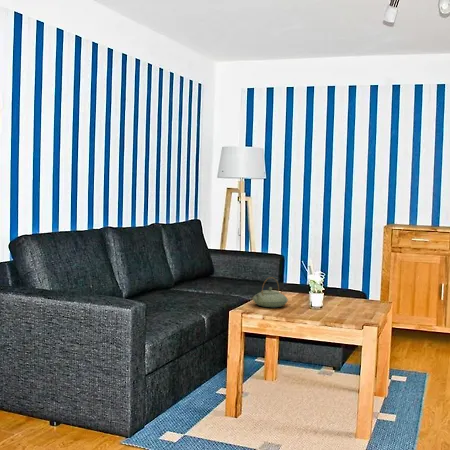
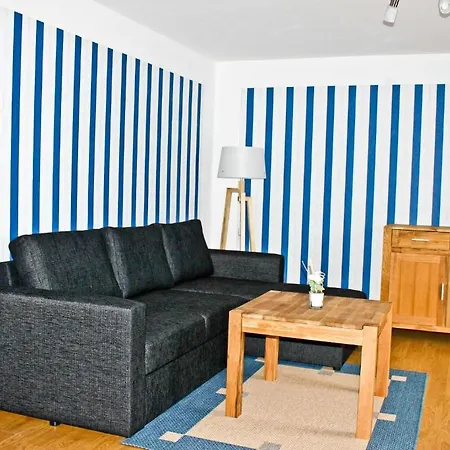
- teapot [251,276,289,308]
